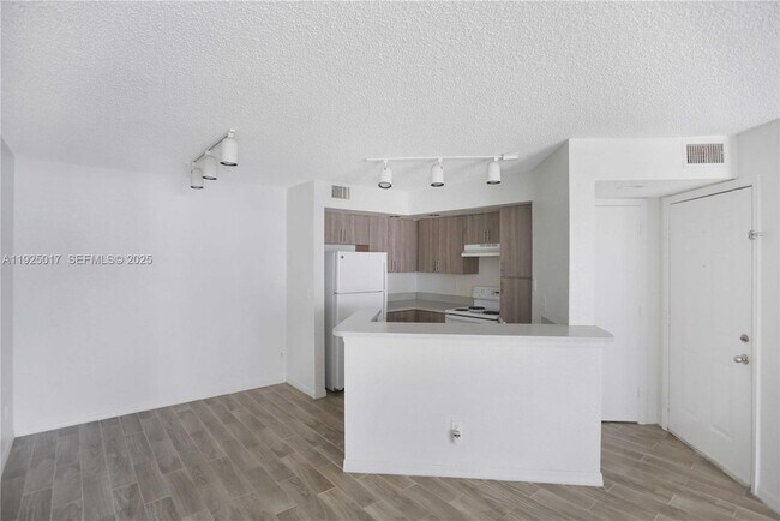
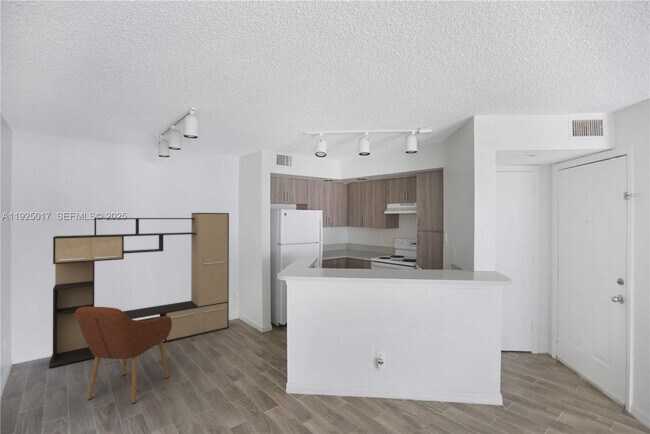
+ armchair [75,306,172,405]
+ media console [48,212,230,369]
